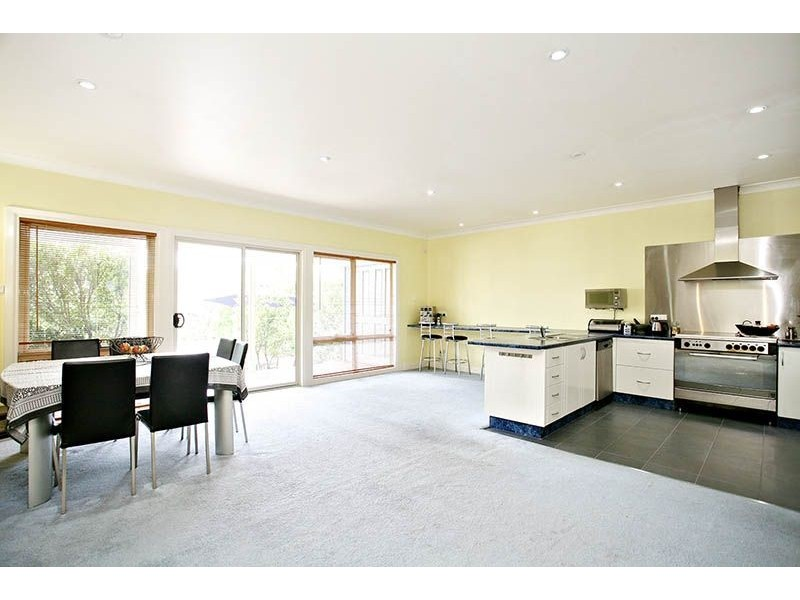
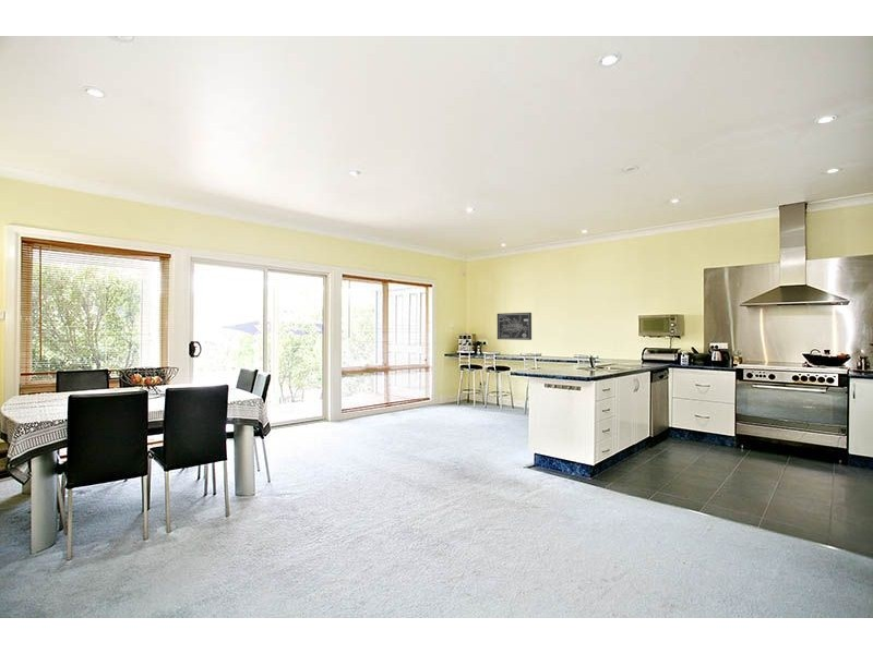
+ wall art [497,312,533,341]
